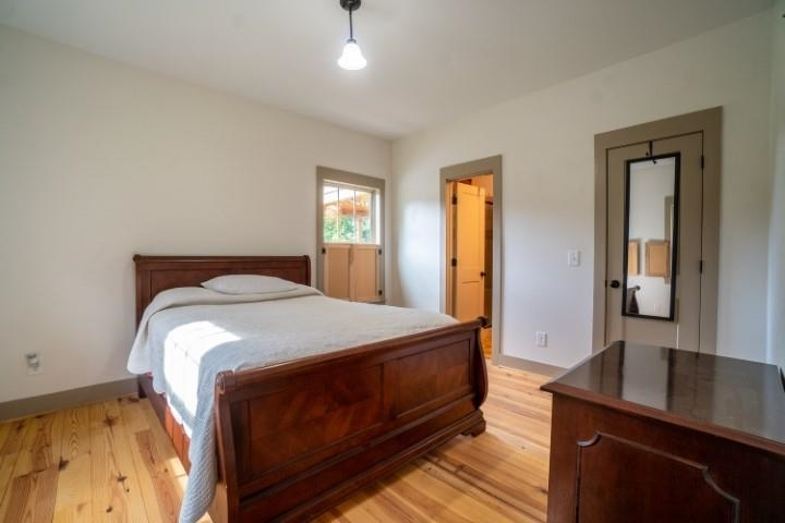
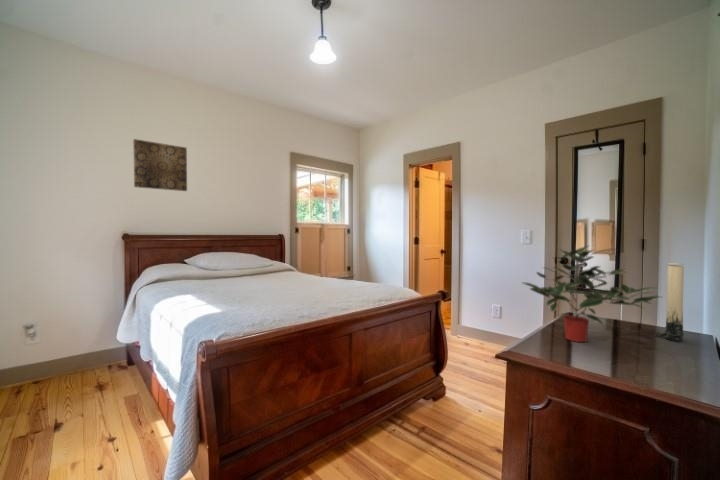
+ candle [654,262,685,343]
+ potted plant [520,245,662,343]
+ wall art [132,138,188,192]
